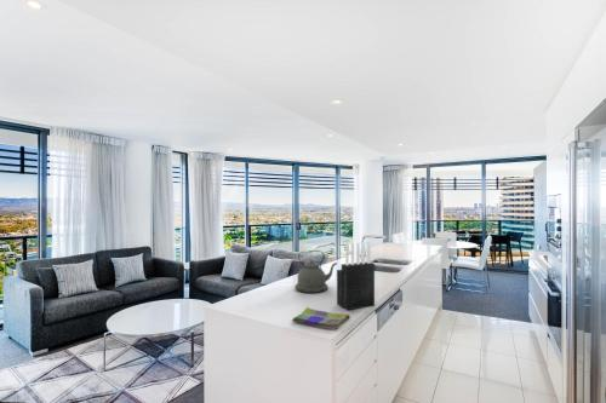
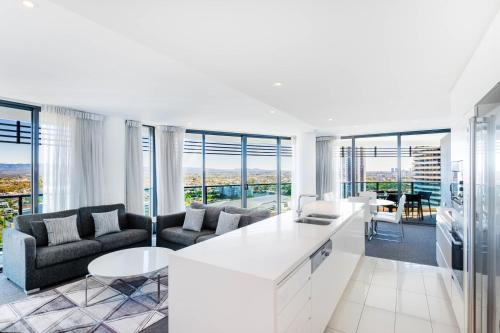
- dish towel [291,306,350,330]
- kettle [293,249,338,294]
- knife block [336,241,376,311]
